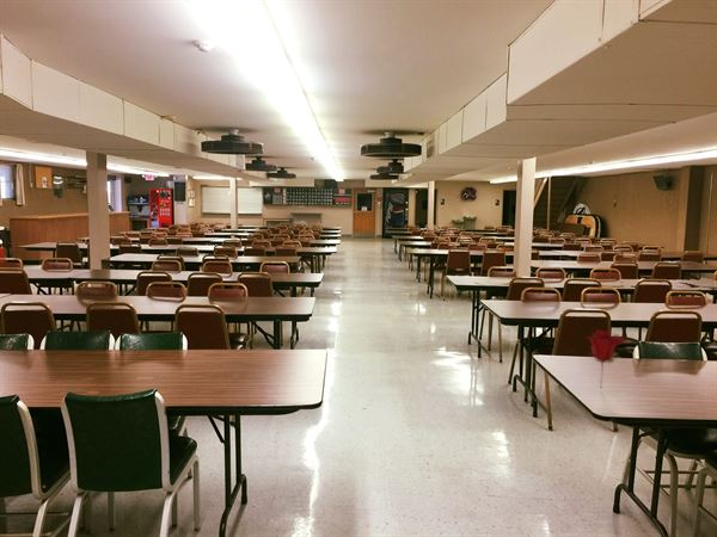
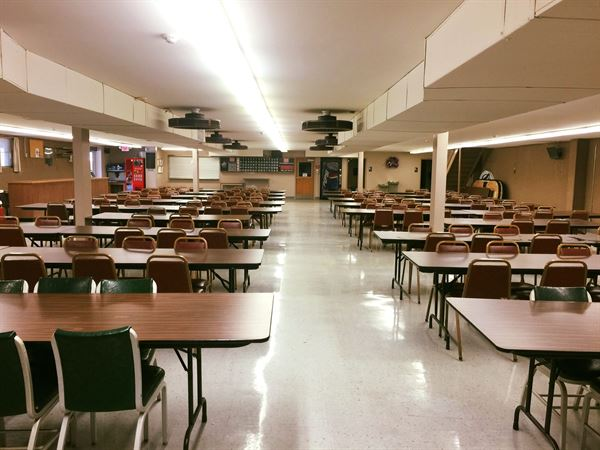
- flower [584,328,627,388]
